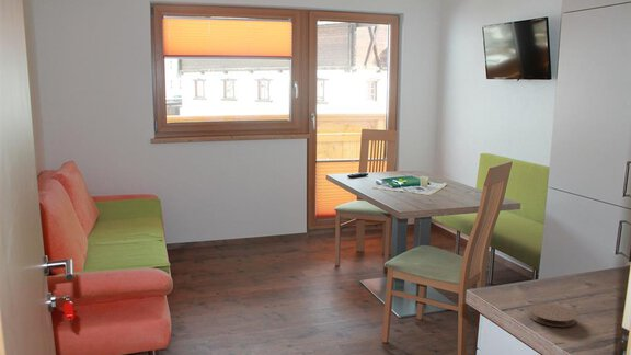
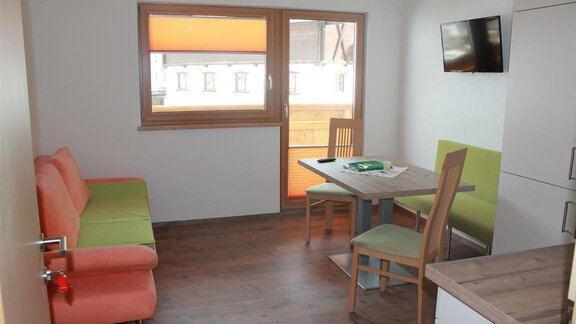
- coaster [528,302,577,328]
